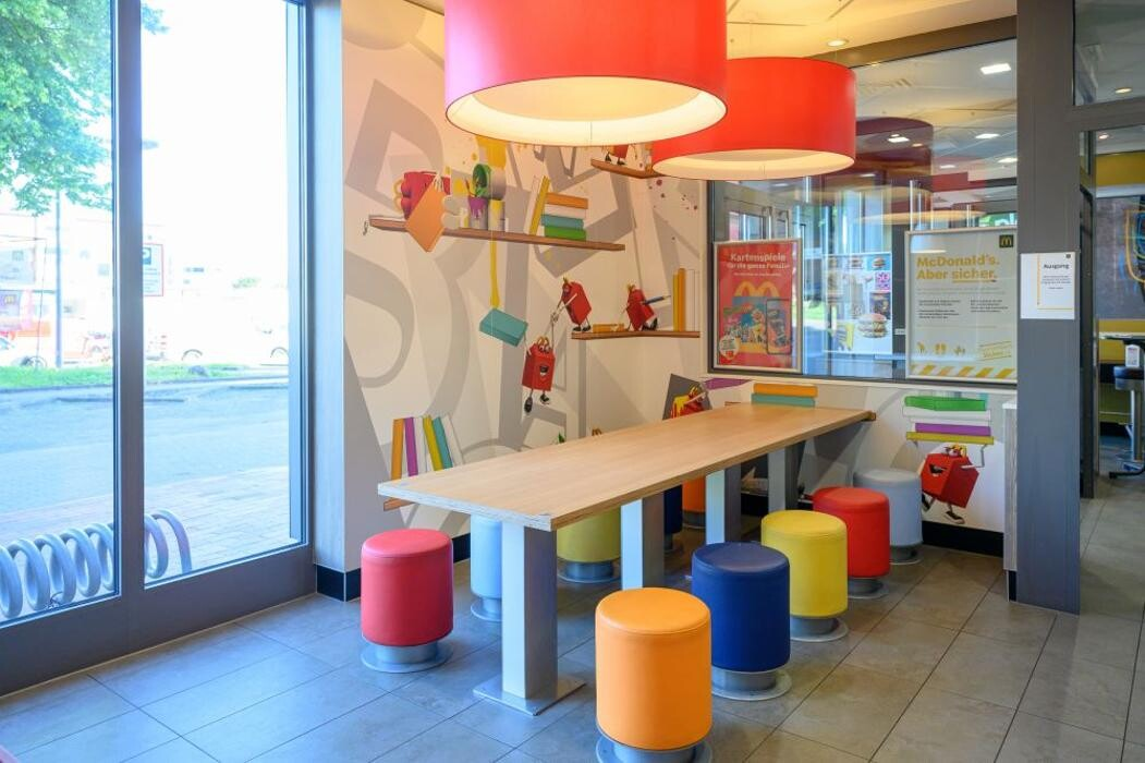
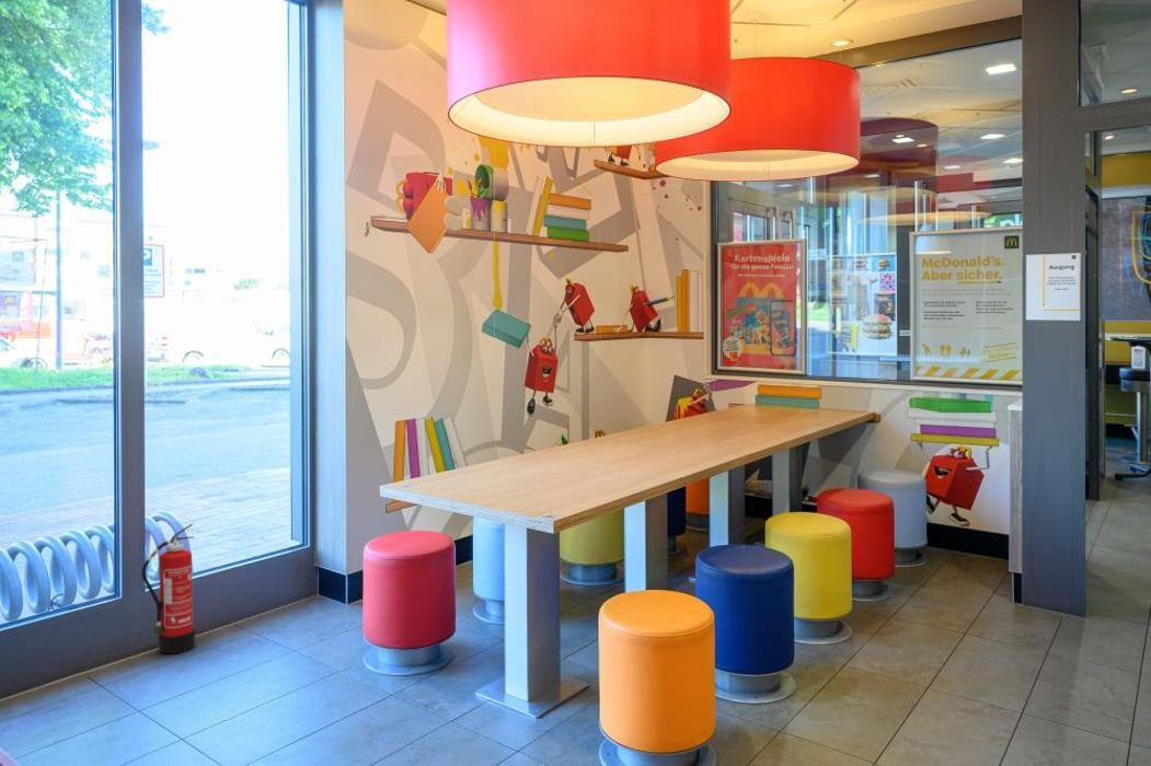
+ fire extinguisher [140,523,196,654]
